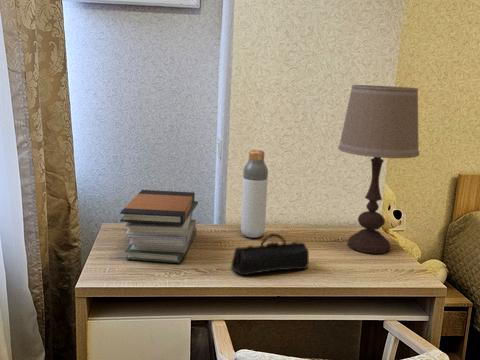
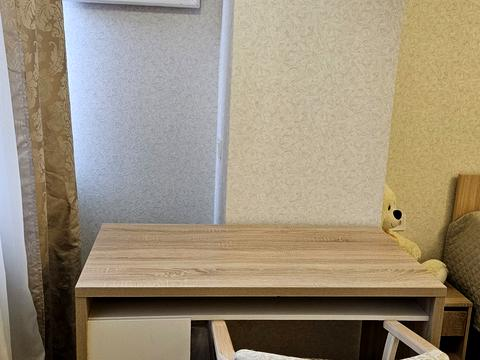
- book stack [119,189,199,264]
- table lamp [337,84,420,254]
- bottle [240,149,269,239]
- pencil case [230,232,310,276]
